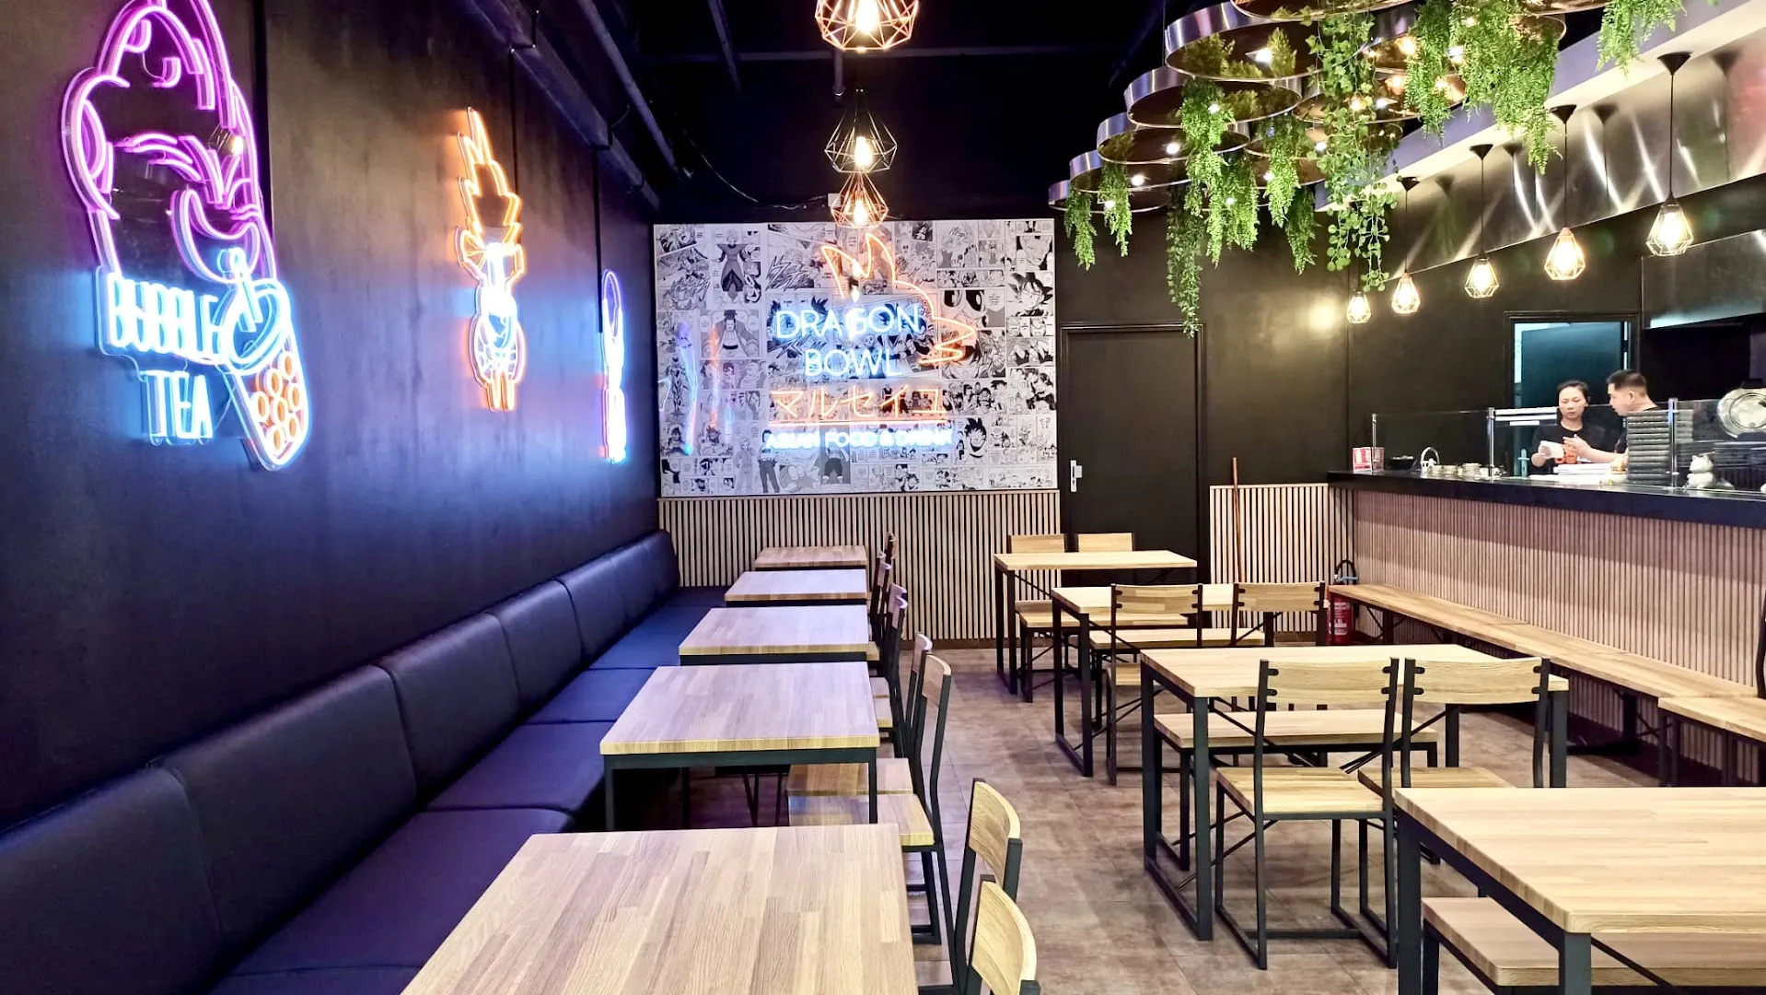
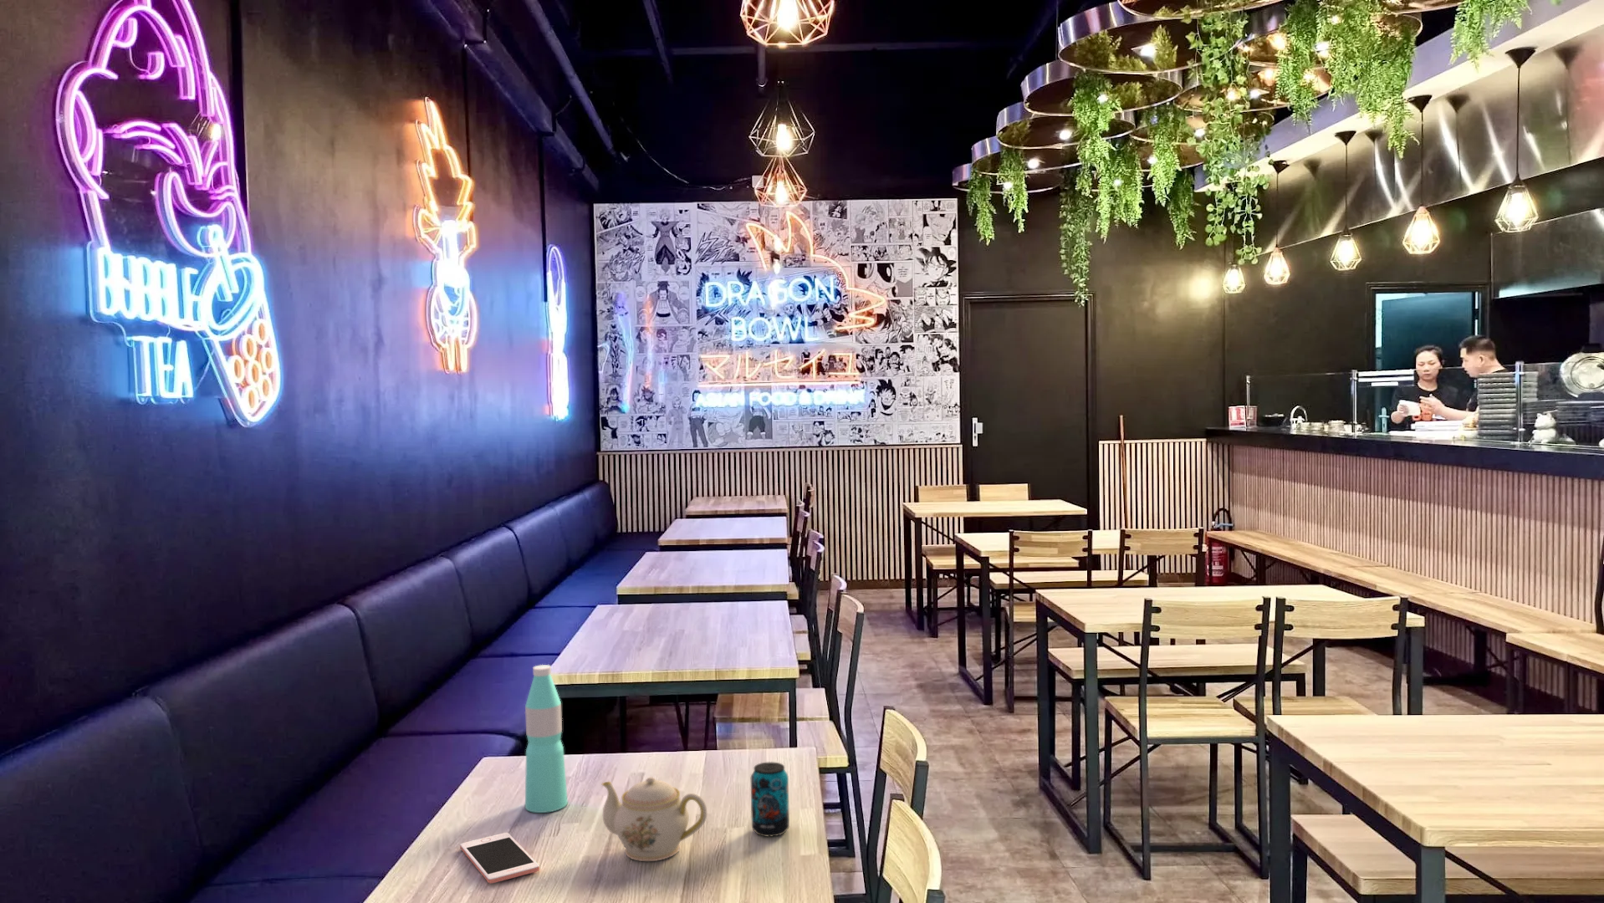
+ teapot [602,776,707,862]
+ beverage can [750,761,790,838]
+ water bottle [524,664,568,814]
+ cell phone [459,831,540,884]
